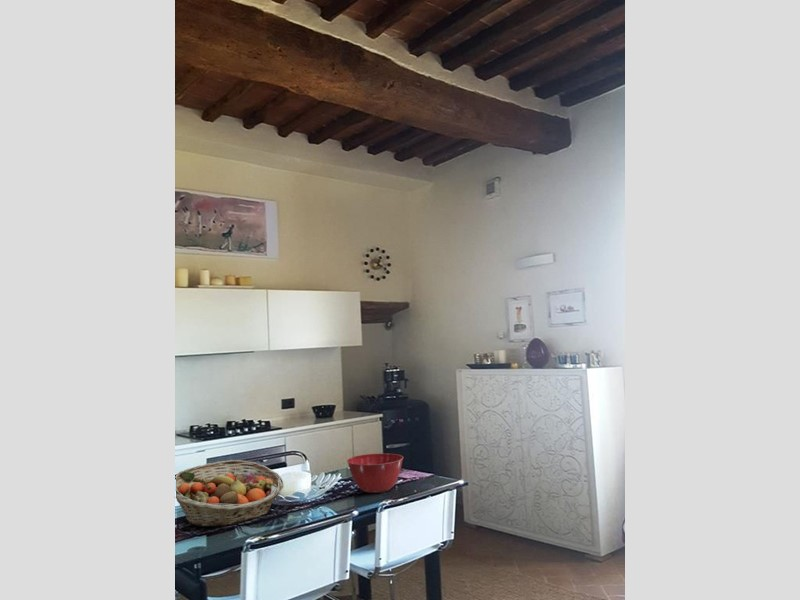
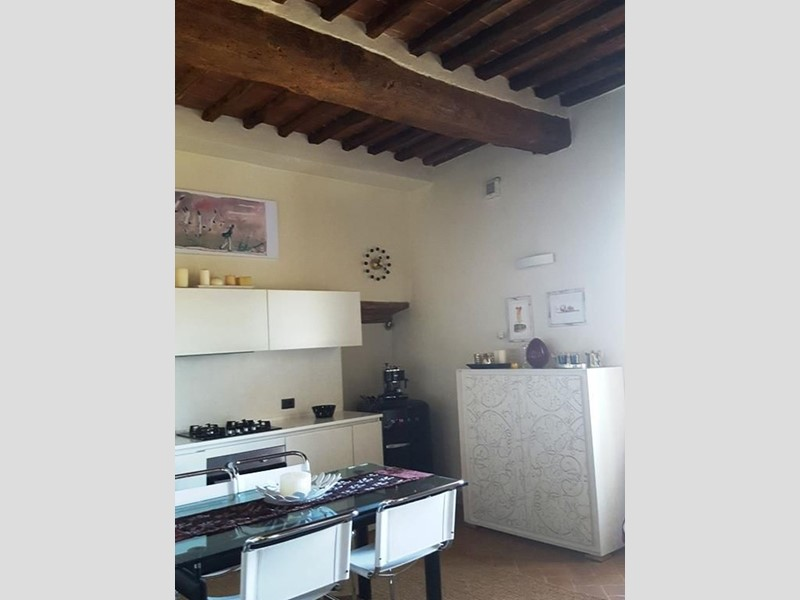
- mixing bowl [346,452,404,494]
- fruit basket [175,459,285,528]
